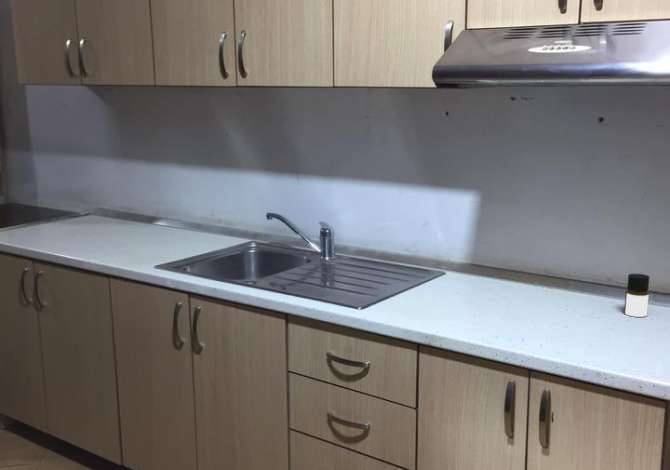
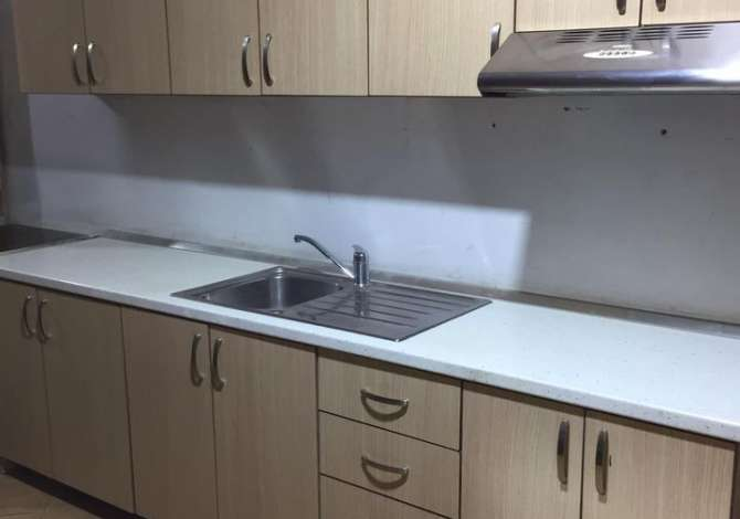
- bottle [623,273,650,318]
